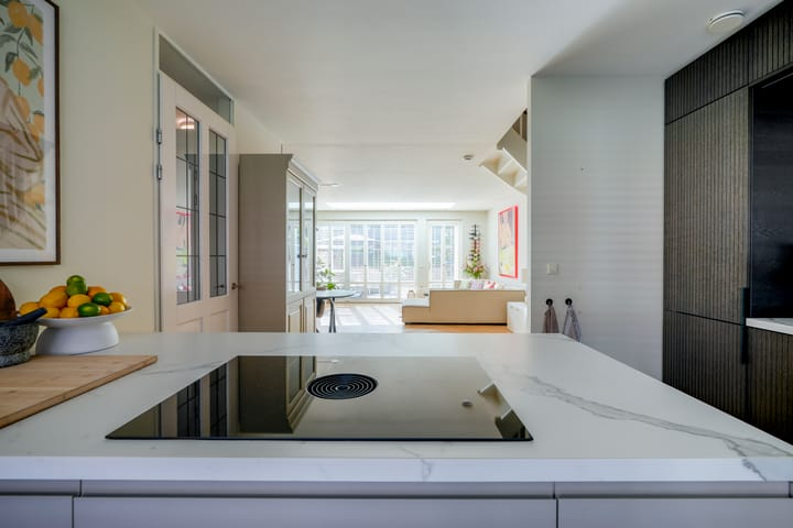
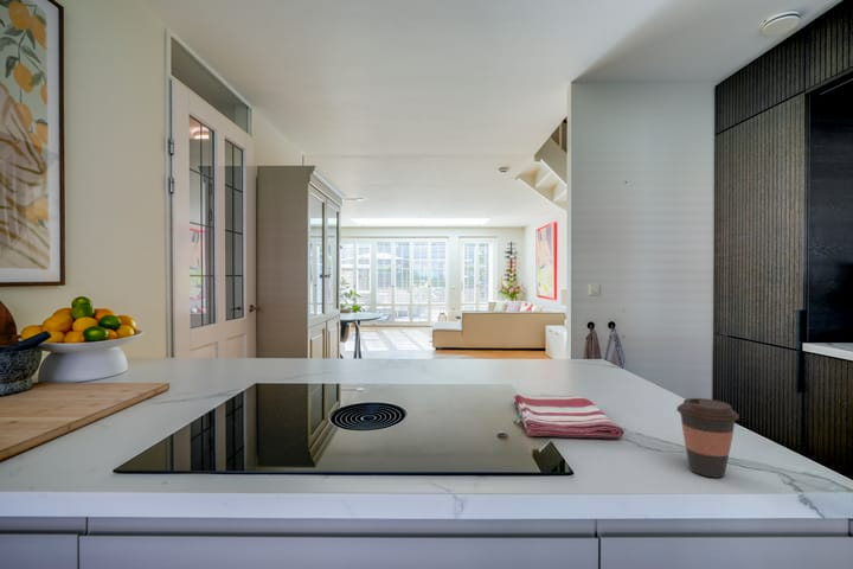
+ dish towel [513,392,626,439]
+ coffee cup [675,397,740,479]
